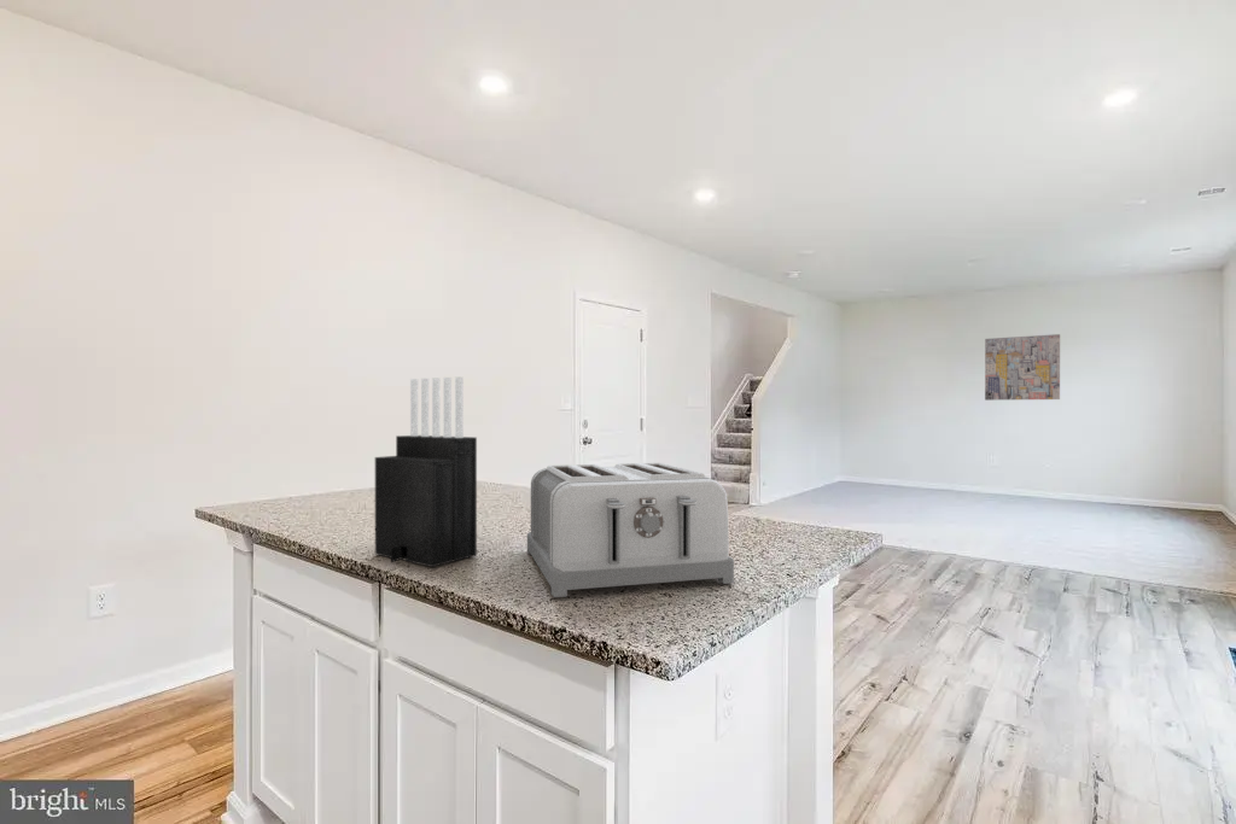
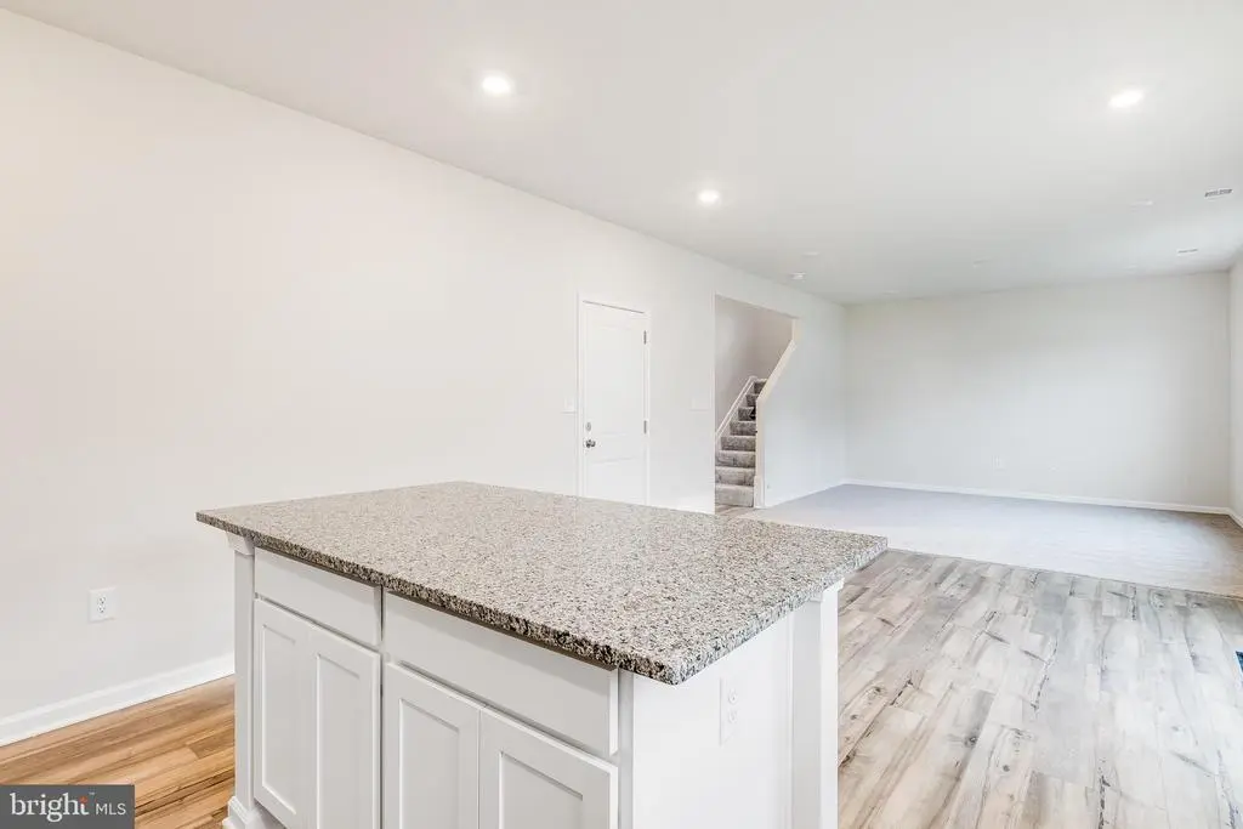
- wall art [984,333,1061,402]
- knife block [374,376,478,568]
- toaster [526,462,735,598]
